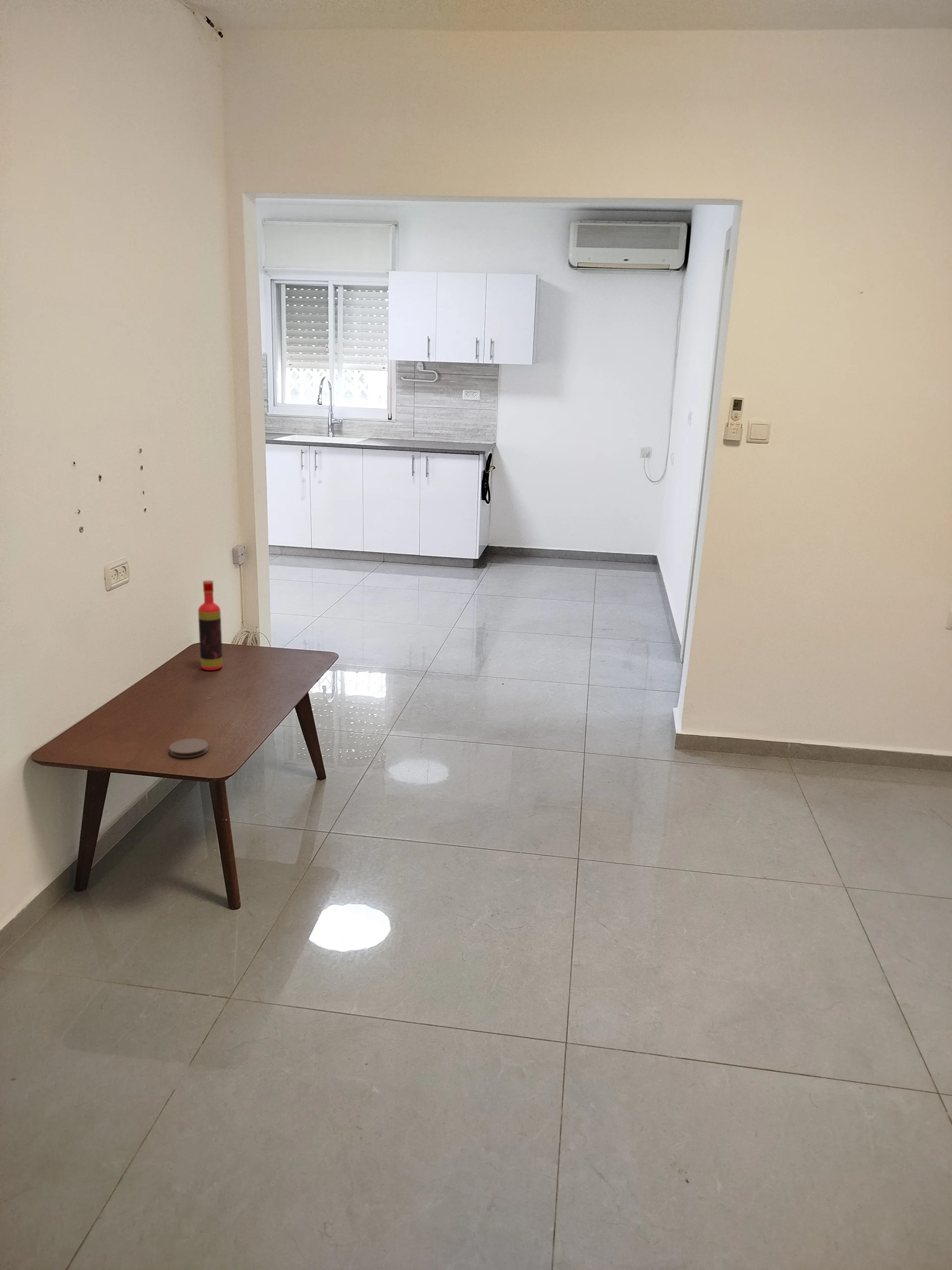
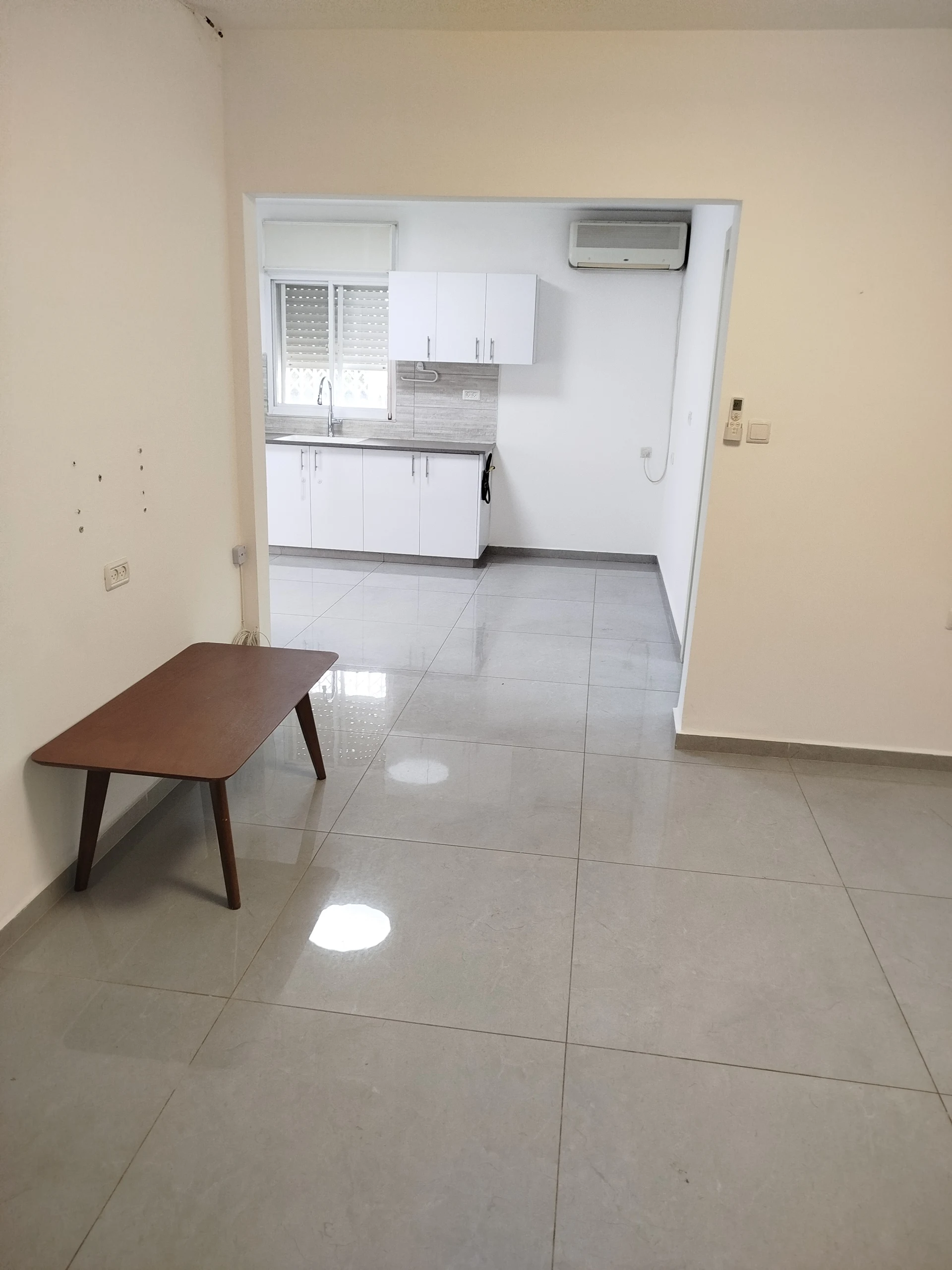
- coaster [169,738,209,759]
- bottle [198,580,223,671]
